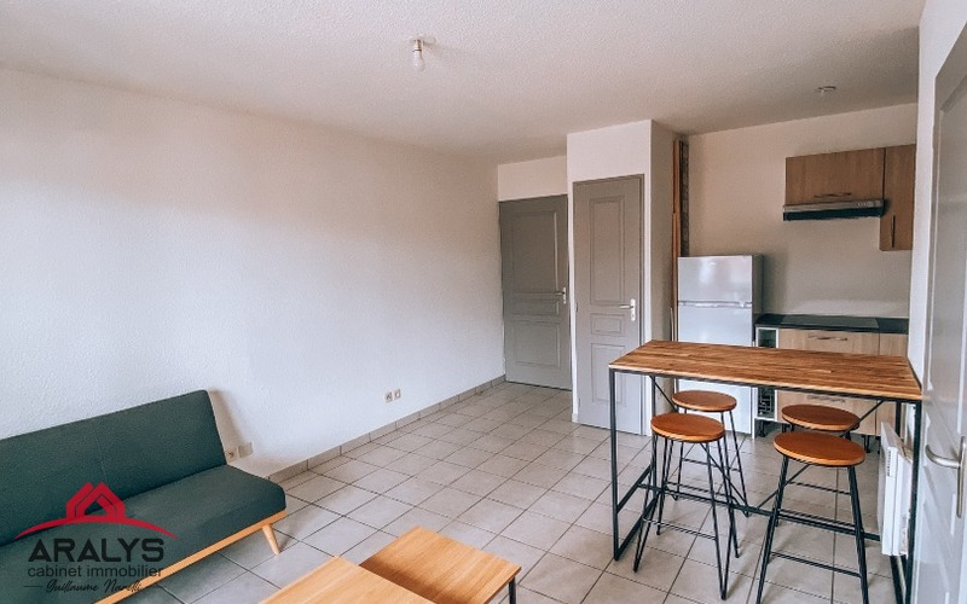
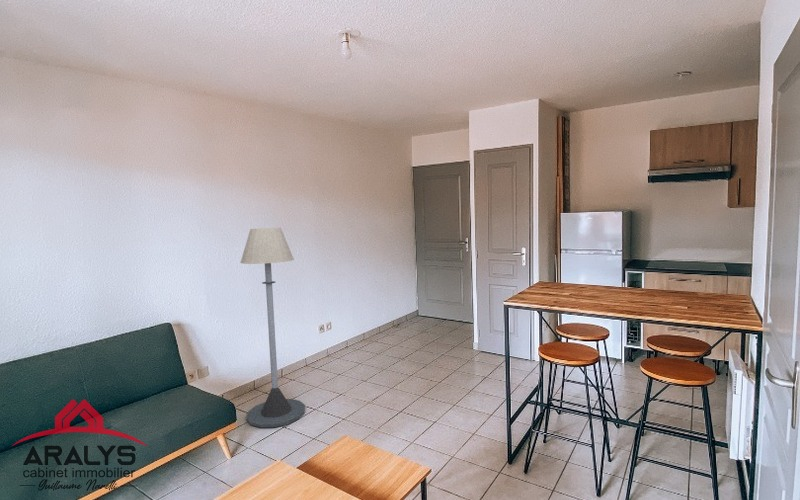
+ floor lamp [239,227,306,429]
